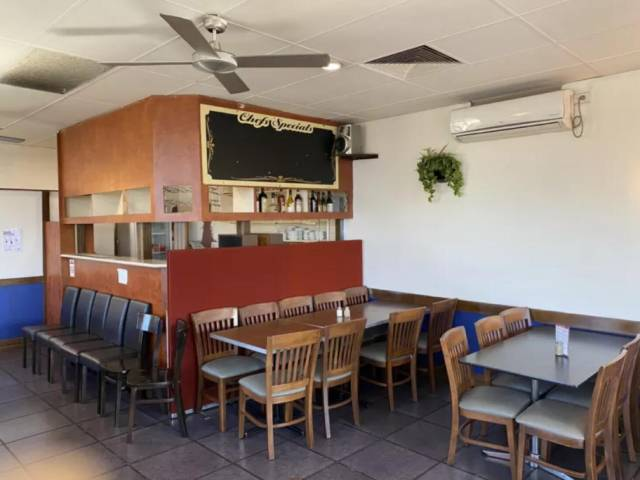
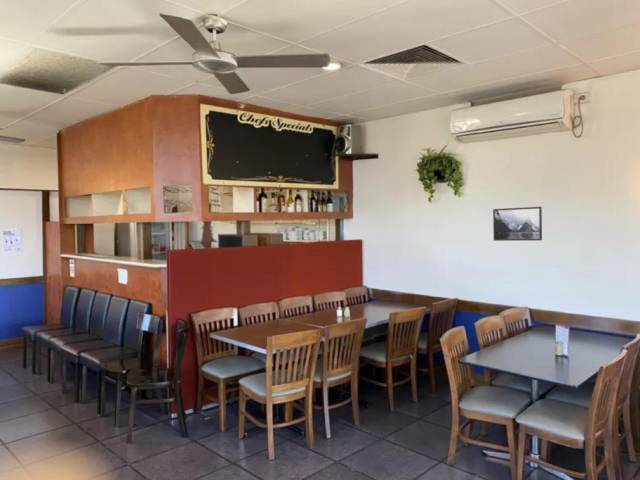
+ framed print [492,206,543,242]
